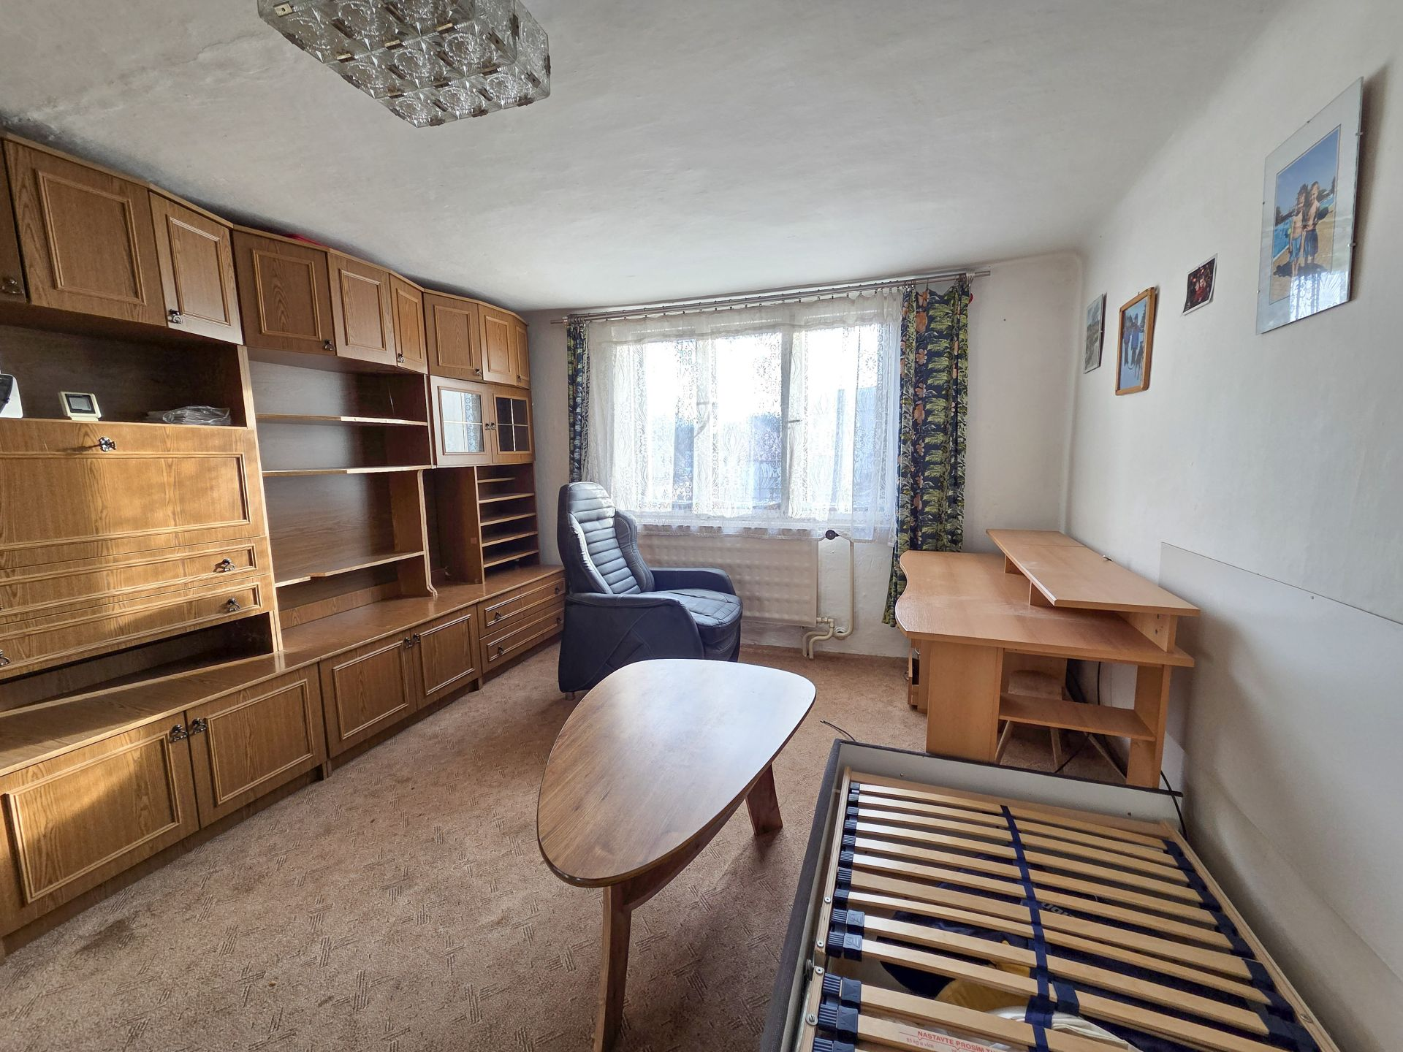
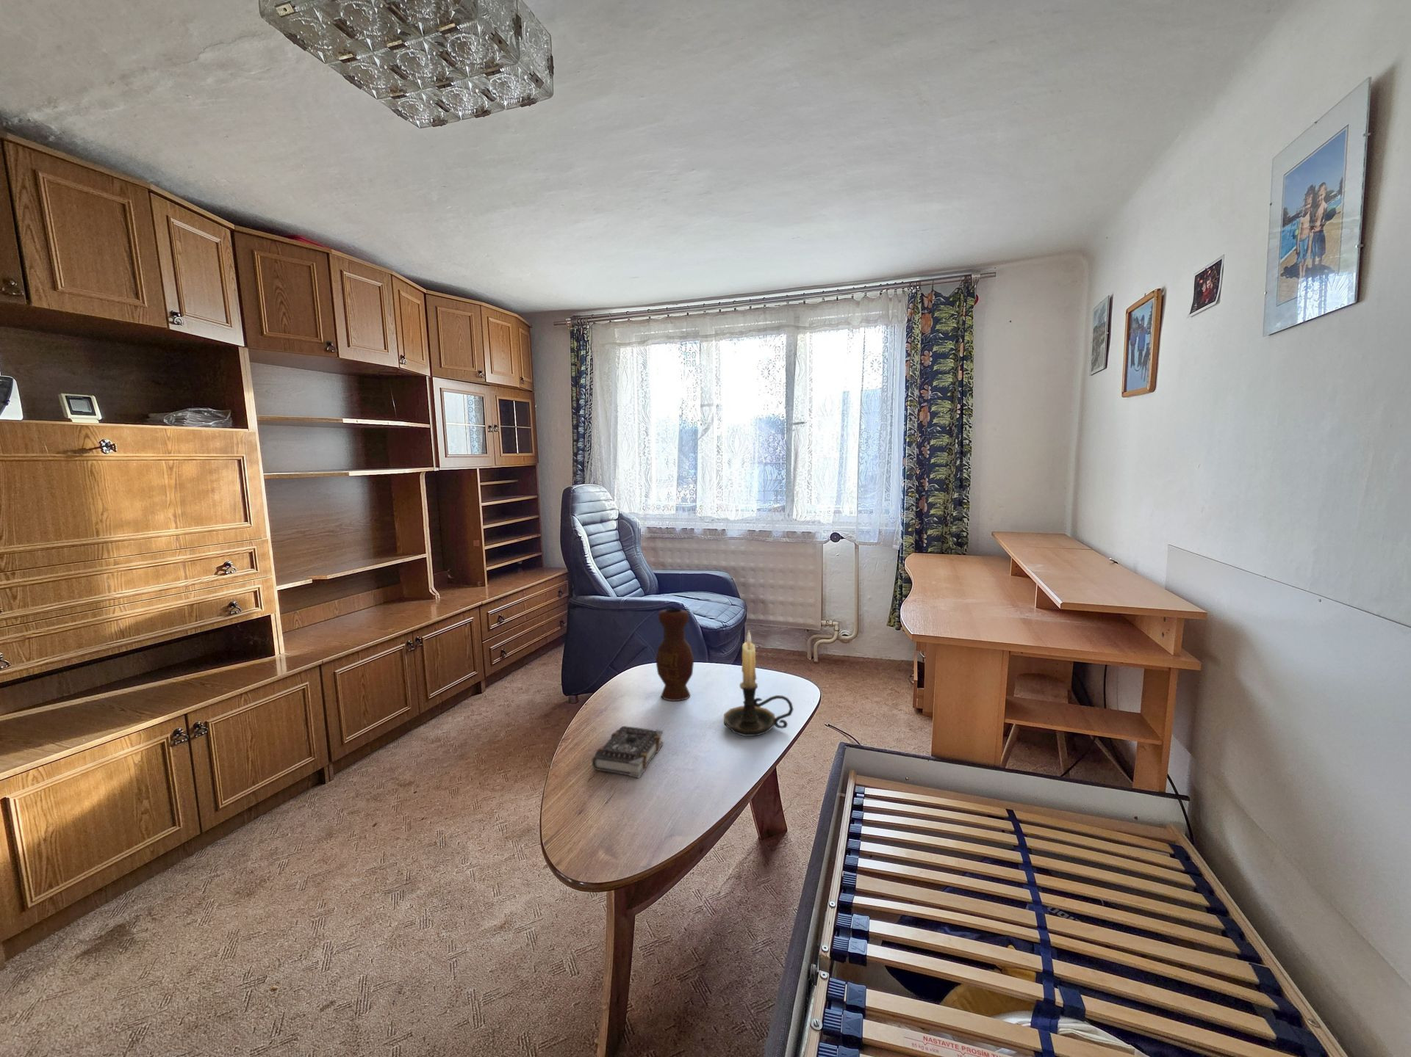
+ book [591,725,666,778]
+ candle holder [723,630,794,737]
+ vase [654,607,694,702]
